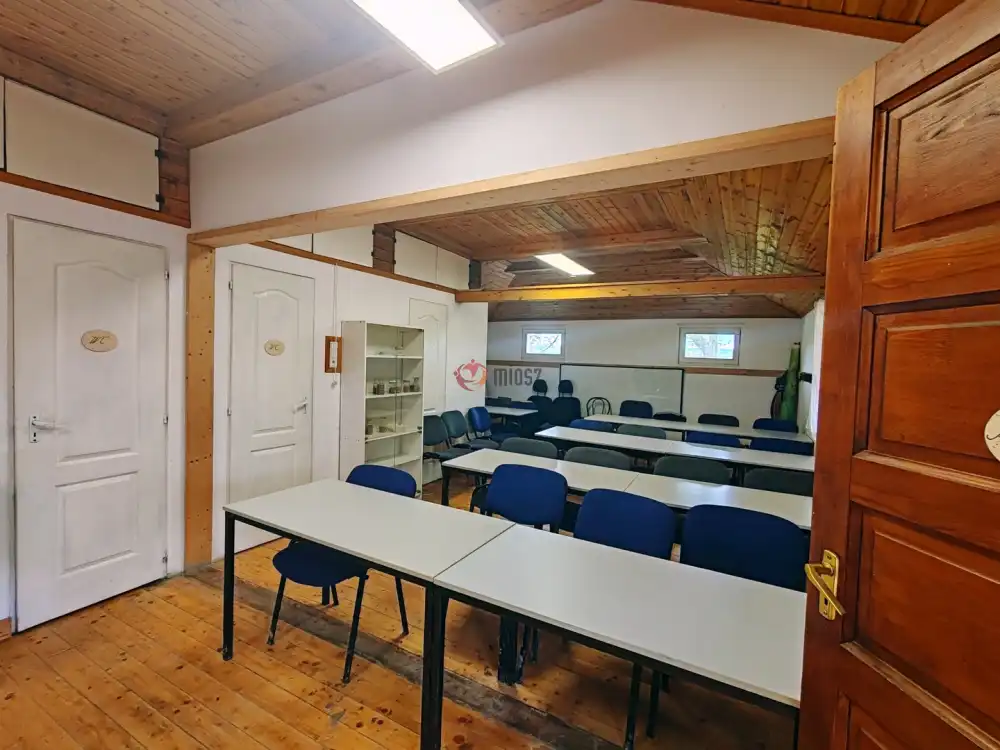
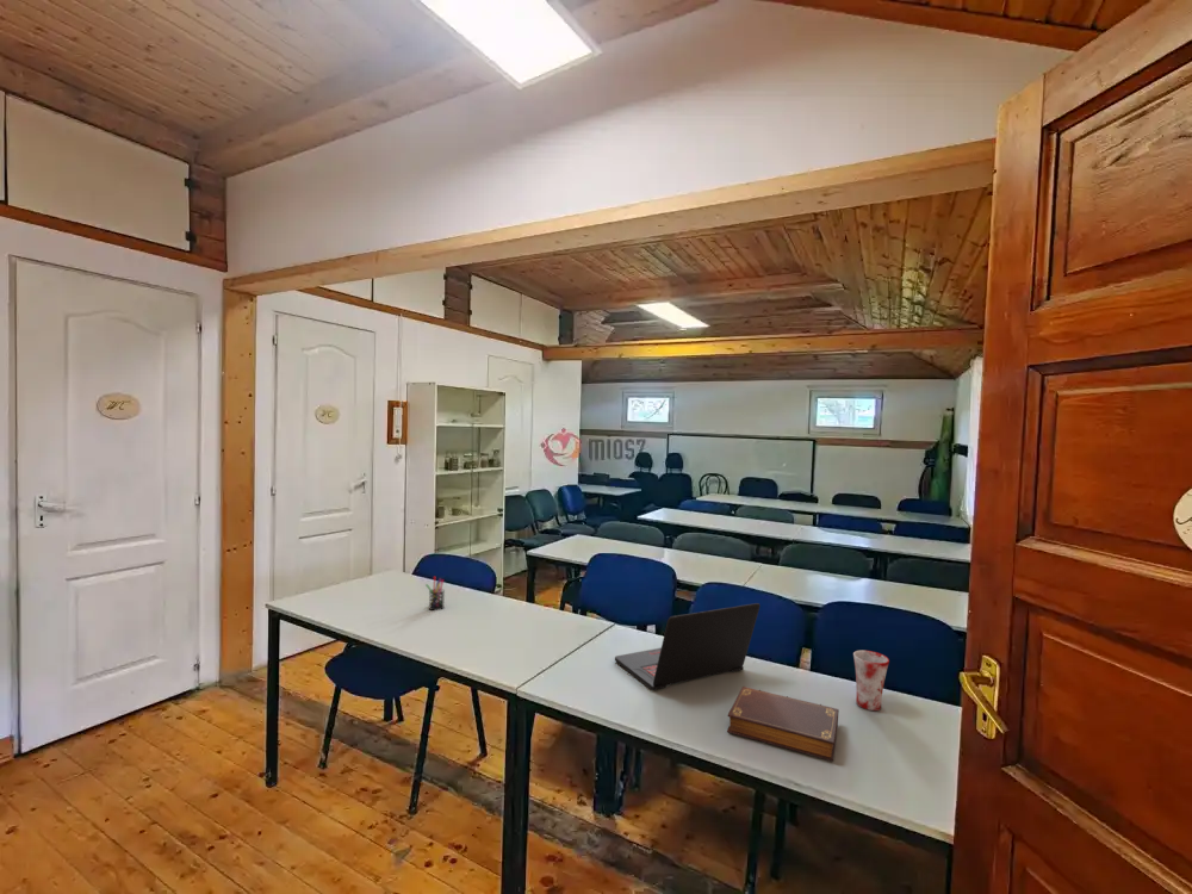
+ book [726,685,840,763]
+ mug [852,650,890,712]
+ pen holder [424,576,446,611]
+ laptop [614,602,760,691]
